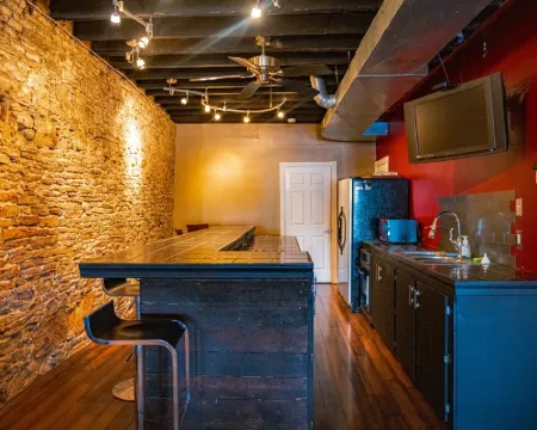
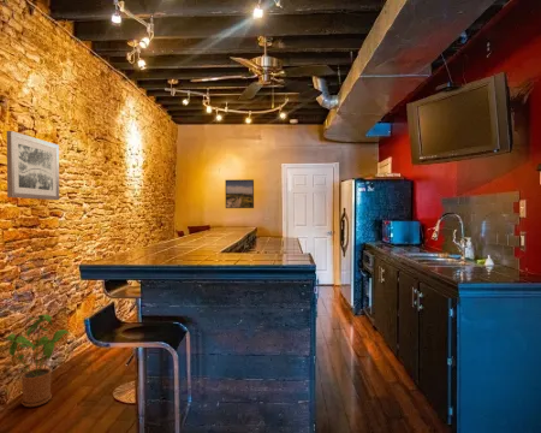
+ house plant [6,313,72,408]
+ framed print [225,178,255,209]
+ wall art [6,130,60,201]
